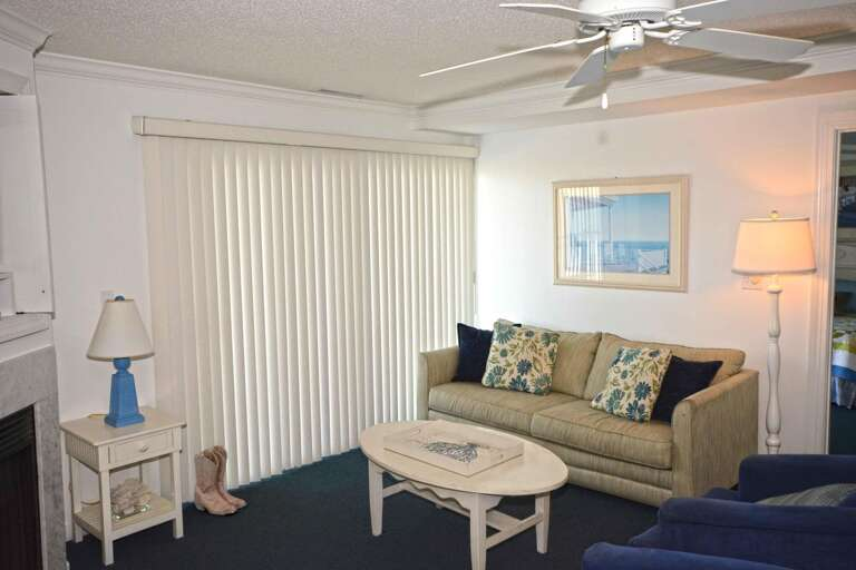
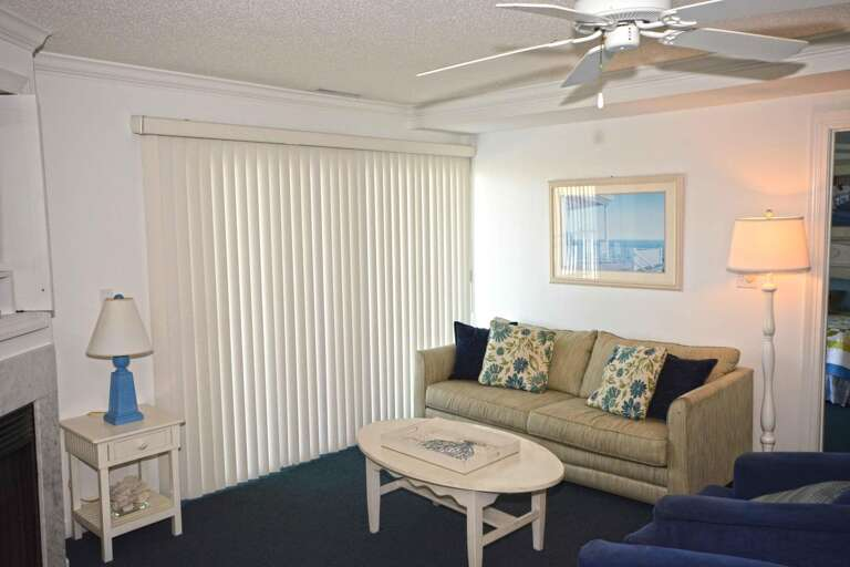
- boots [193,443,247,515]
